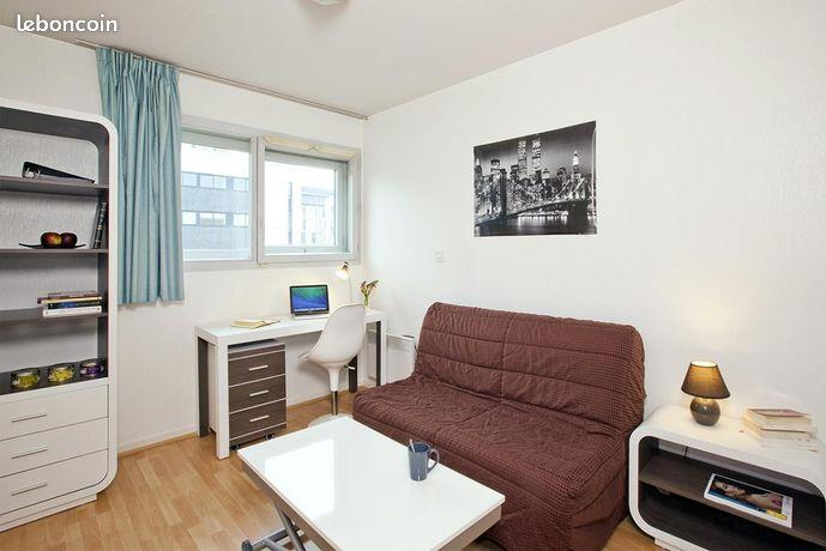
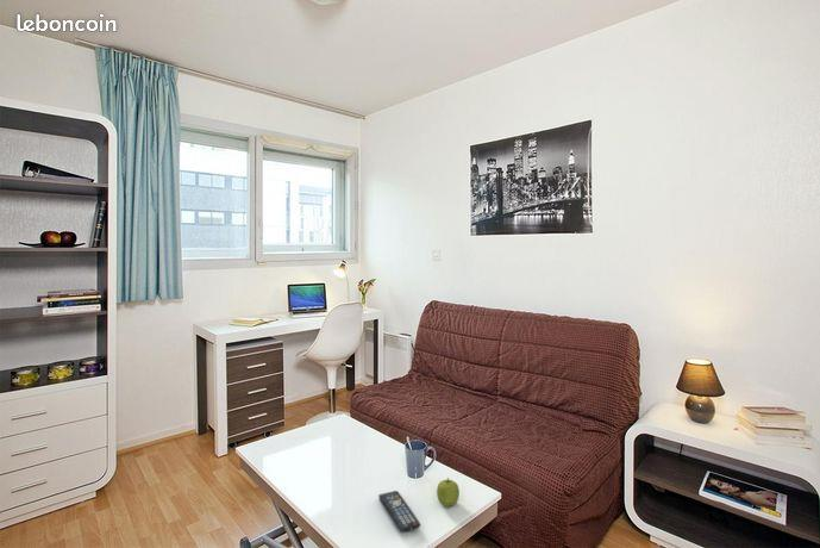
+ fruit [436,477,461,507]
+ remote control [377,490,421,534]
